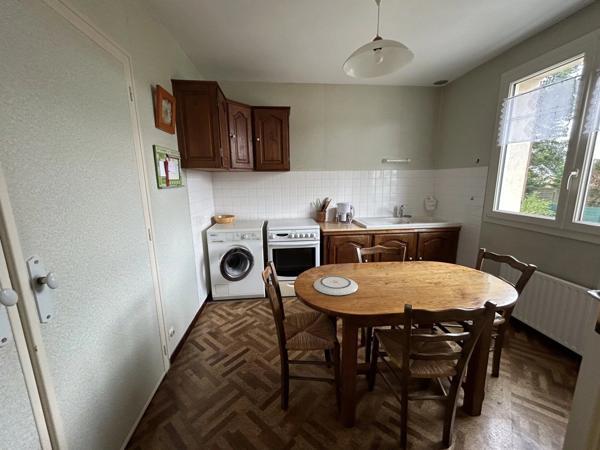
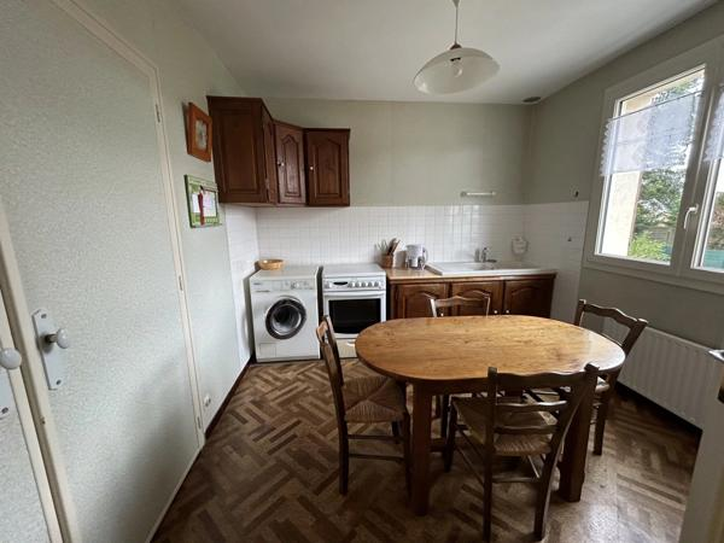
- plate [313,275,359,296]
